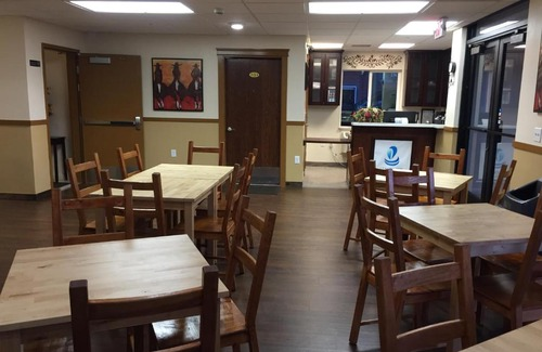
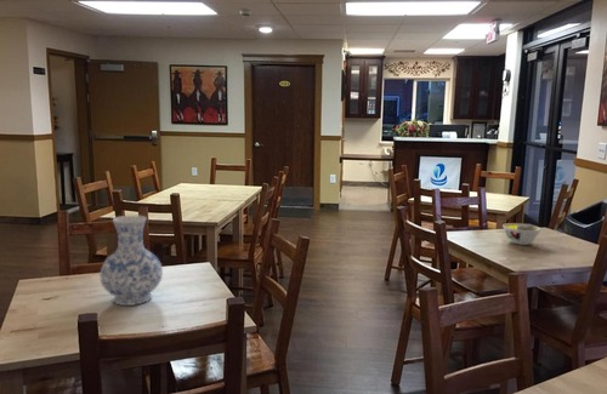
+ vase [98,215,164,307]
+ bowl [501,222,543,246]
